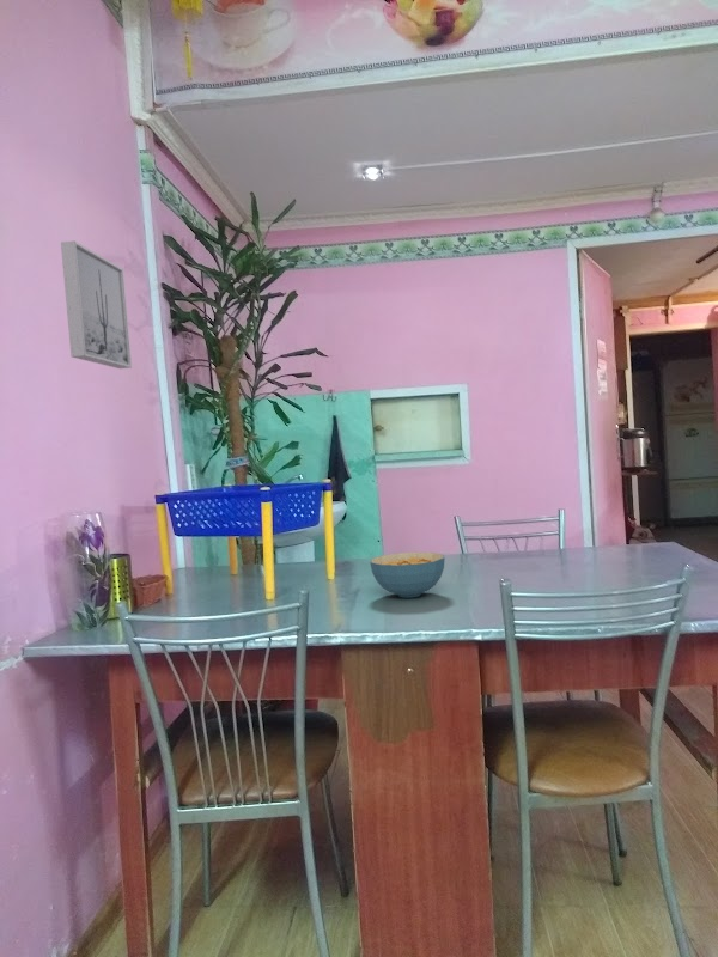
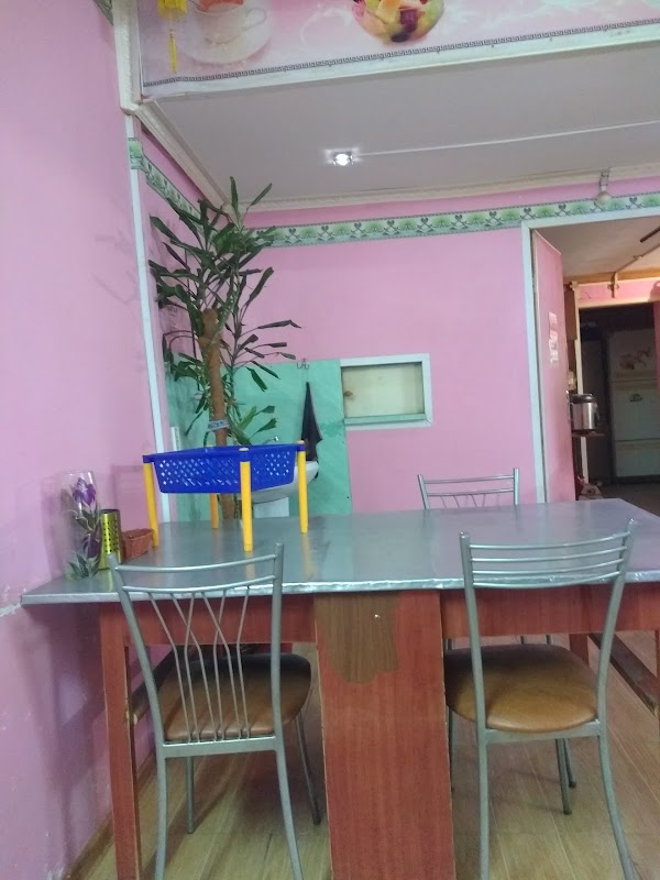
- cereal bowl [369,551,446,599]
- wall art [60,240,133,370]
